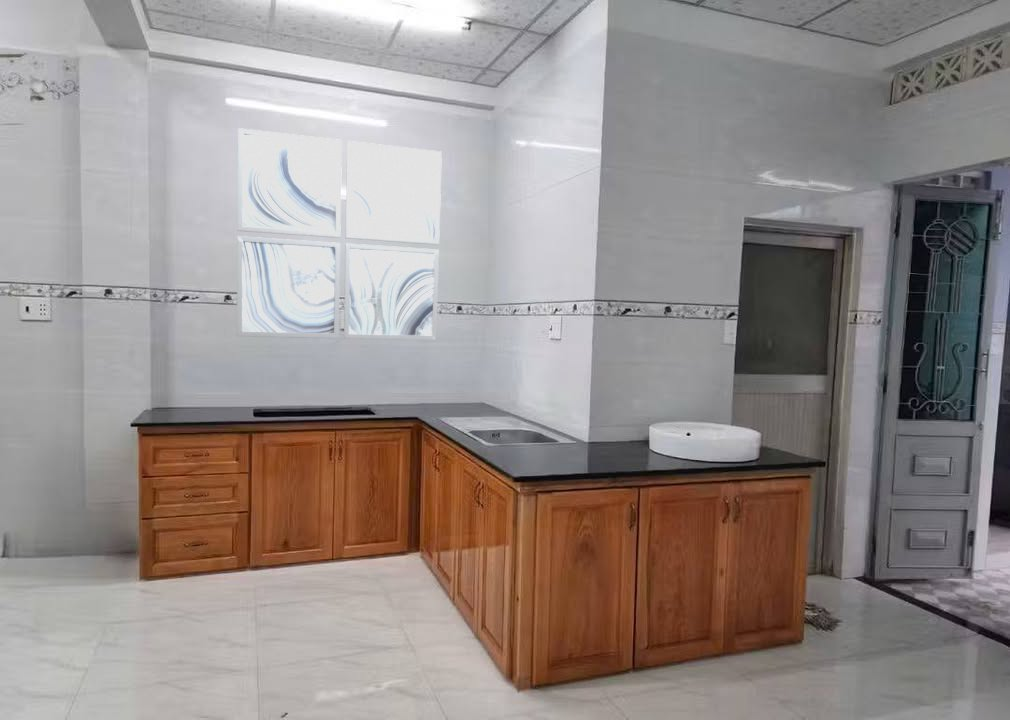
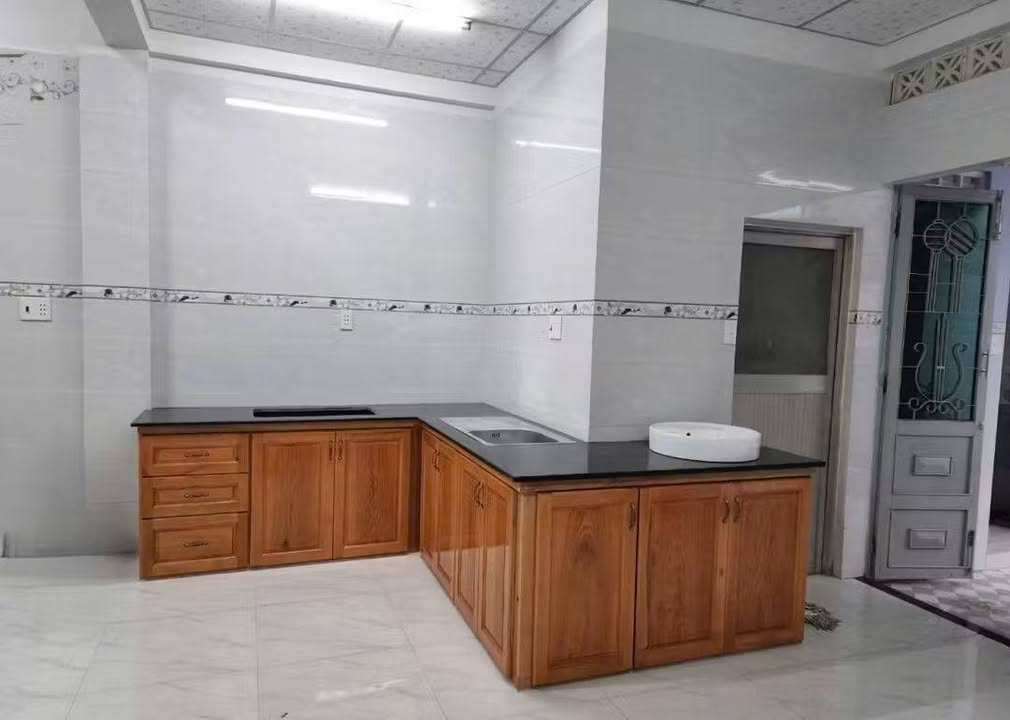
- wall art [236,127,443,341]
